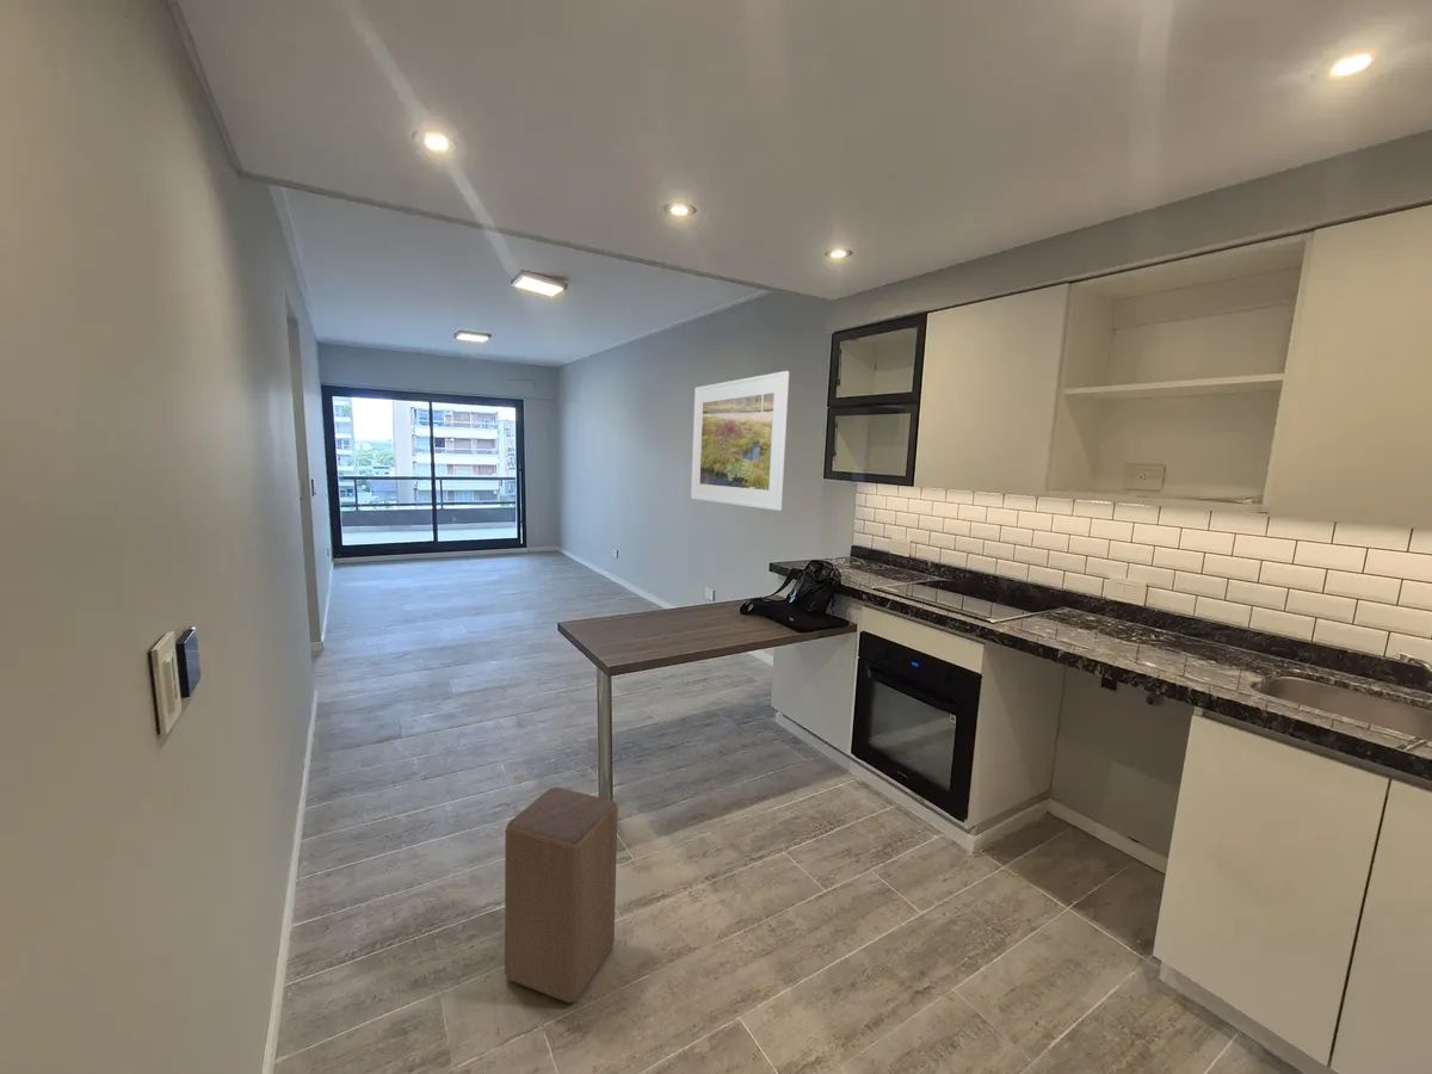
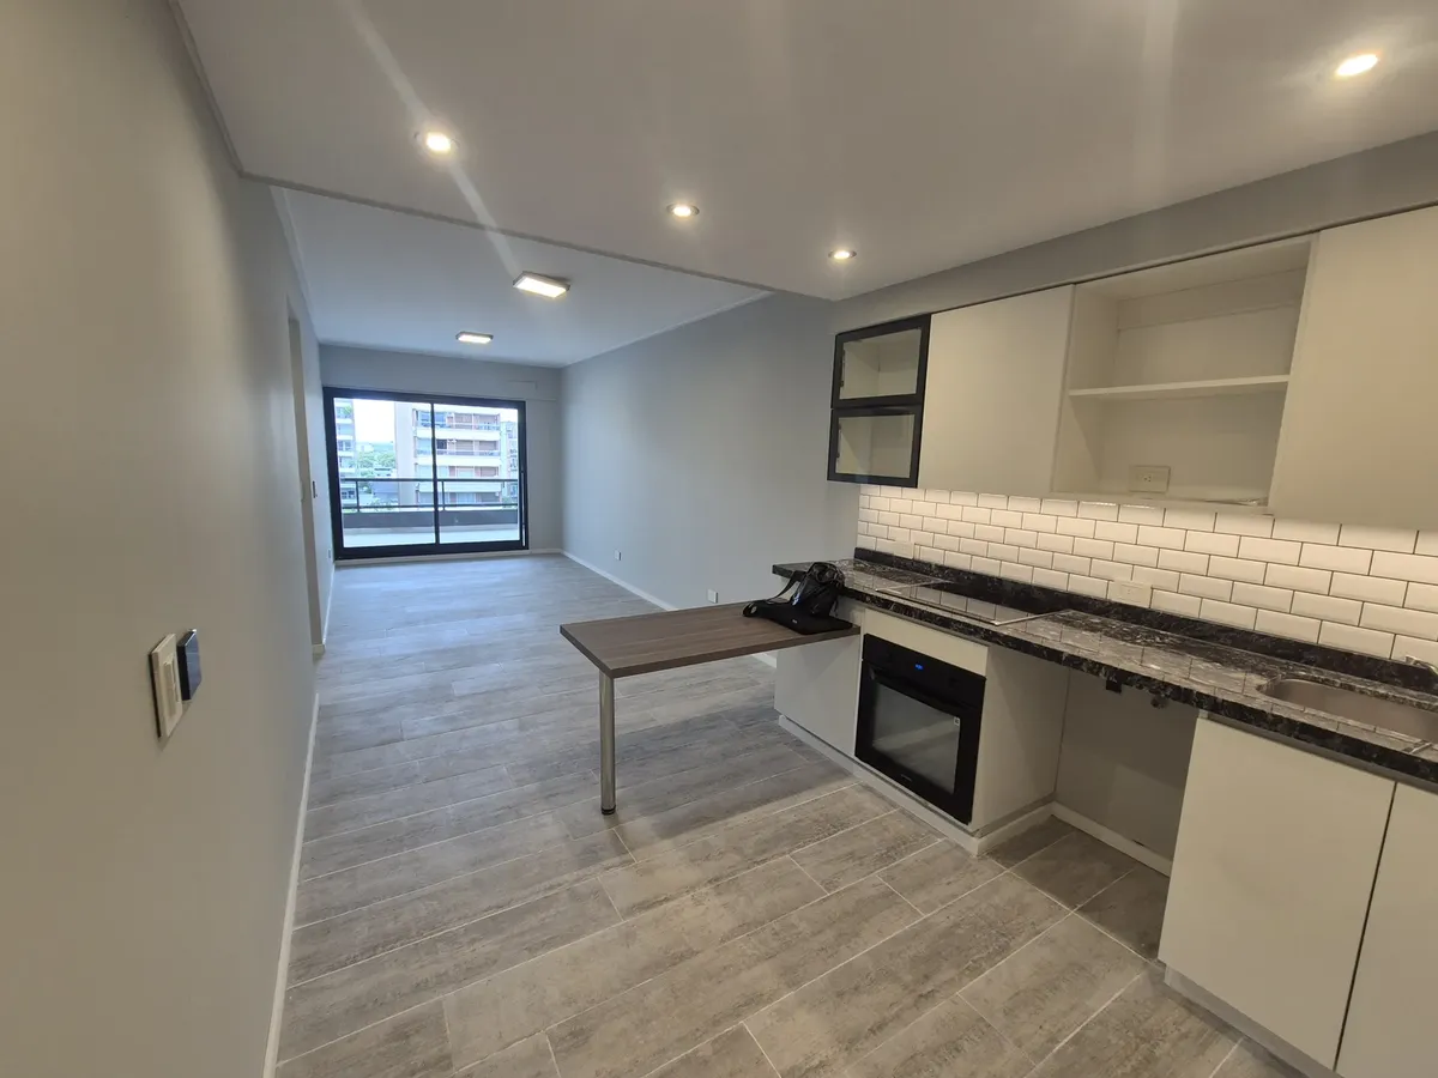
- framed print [690,370,790,512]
- stool [504,786,619,1004]
